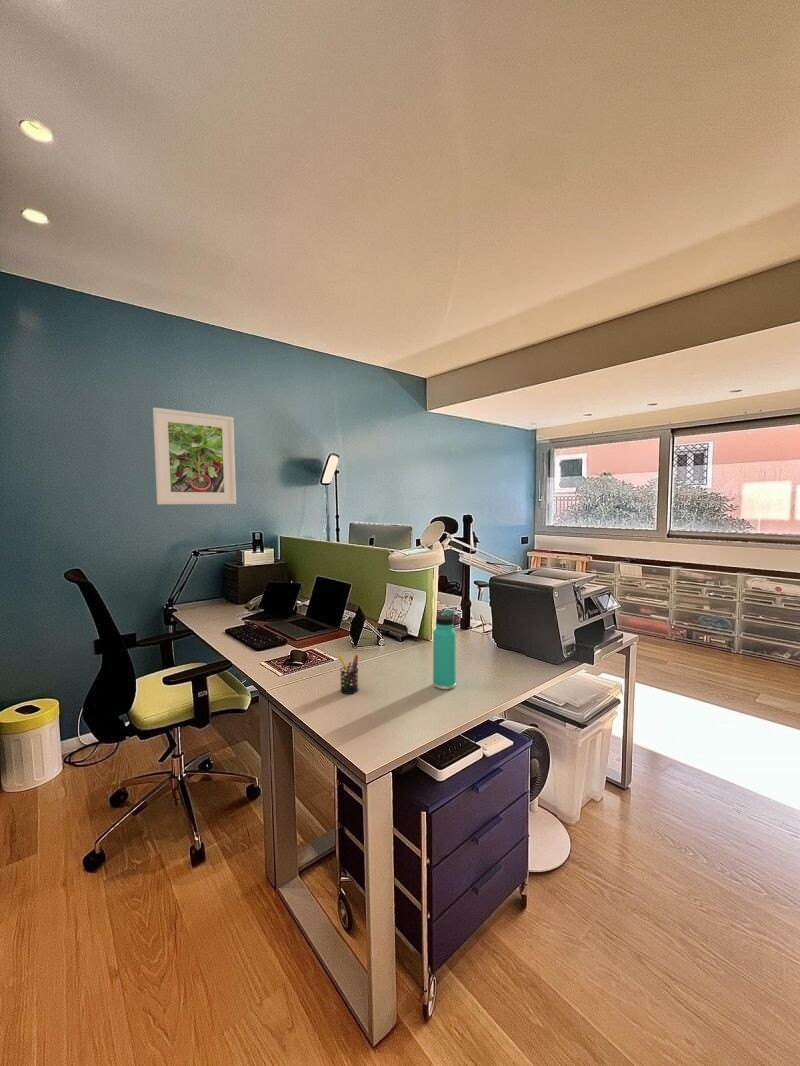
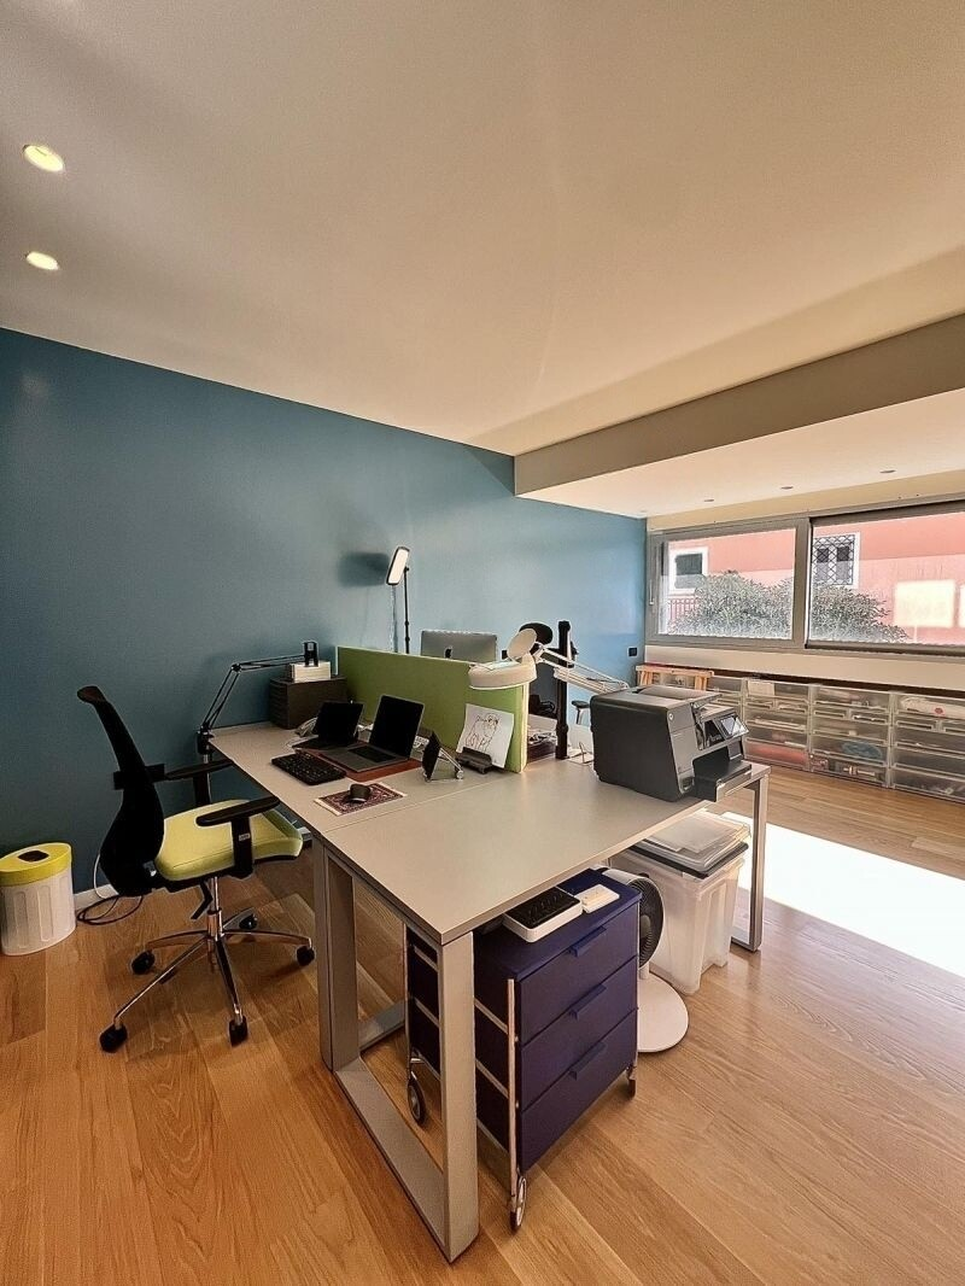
- pen holder [338,654,359,695]
- thermos bottle [432,609,457,691]
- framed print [152,407,237,505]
